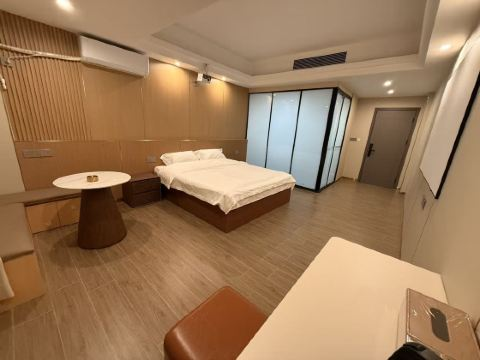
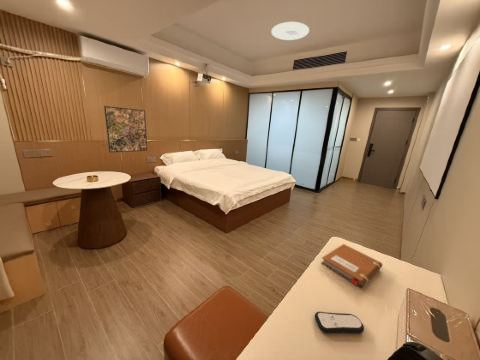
+ remote control [314,311,365,335]
+ ceiling light [270,21,310,41]
+ notebook [320,243,383,289]
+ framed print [103,105,148,153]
